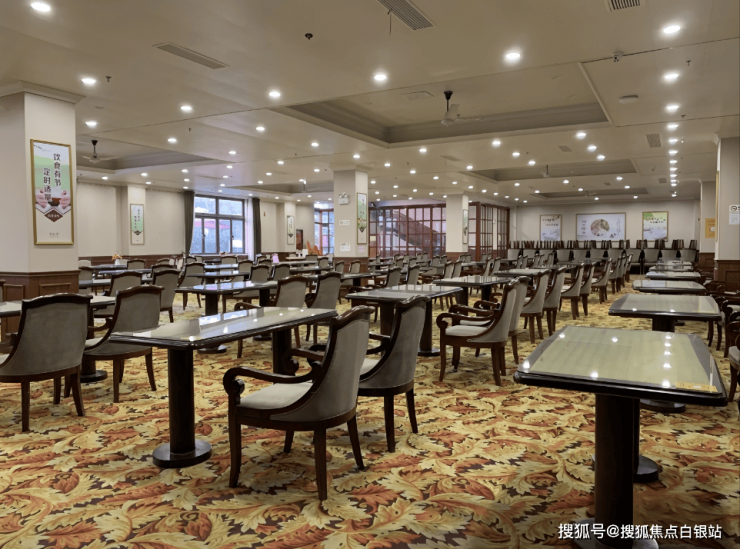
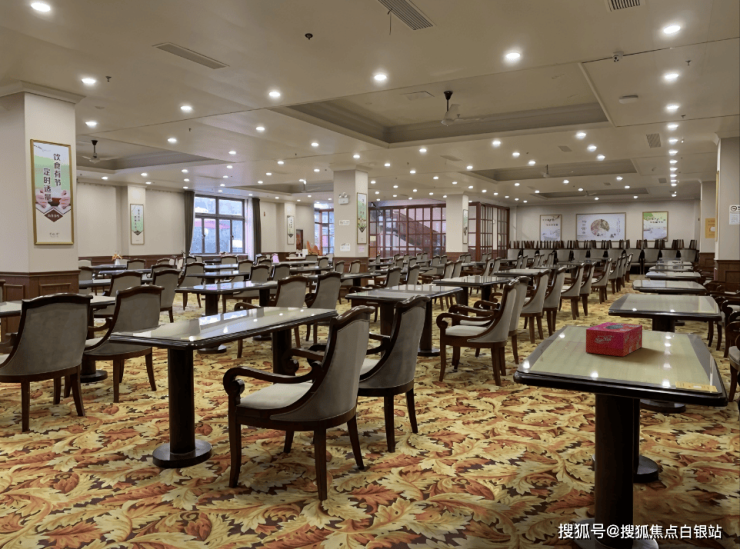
+ tissue box [585,321,643,358]
